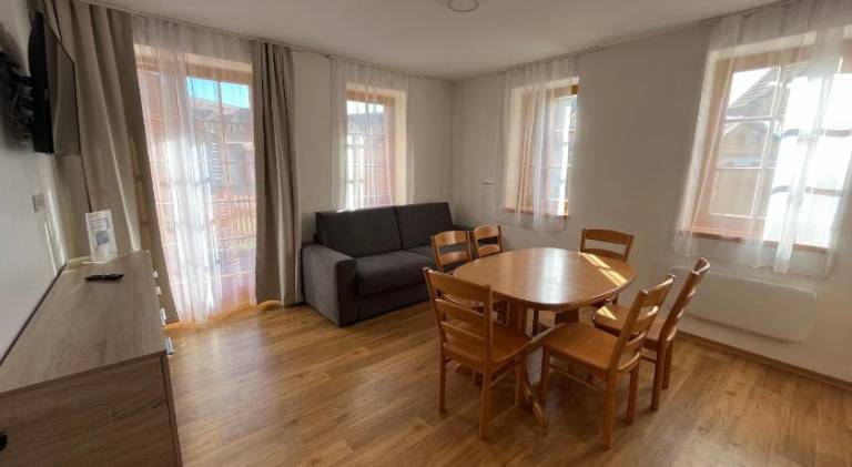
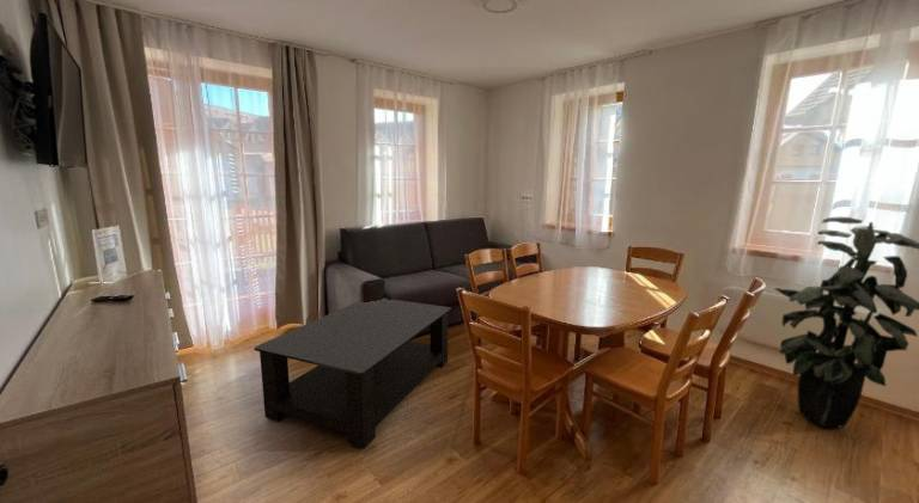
+ indoor plant [774,216,919,429]
+ coffee table [252,297,452,450]
